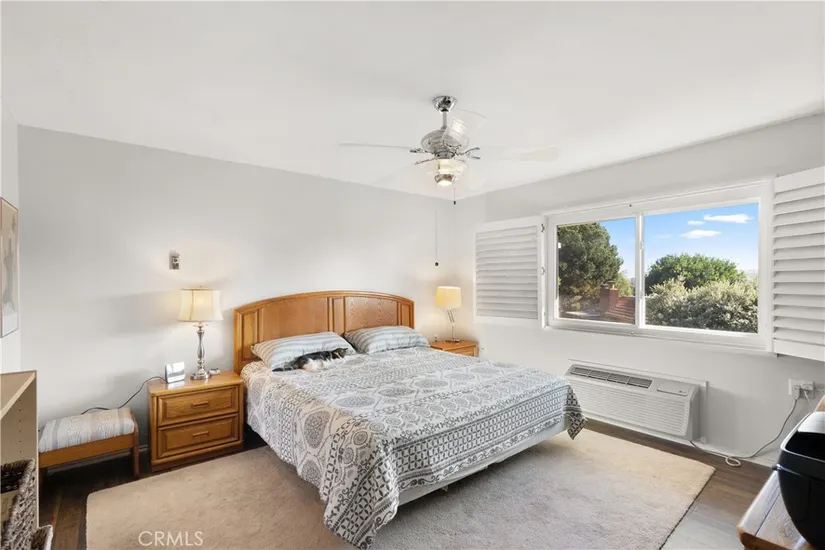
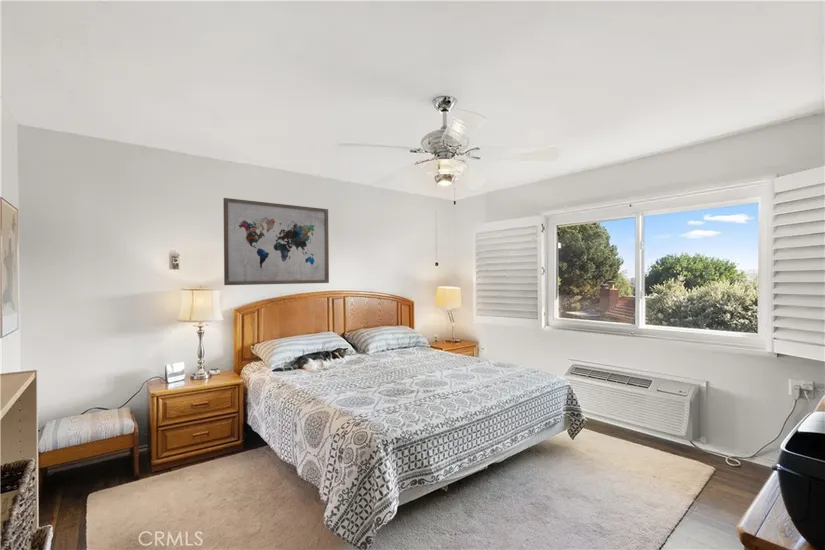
+ wall art [222,197,330,286]
